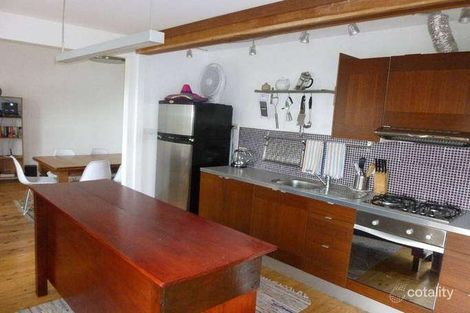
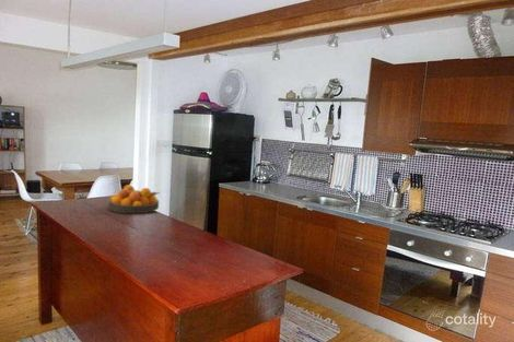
+ fruit bowl [107,184,161,214]
